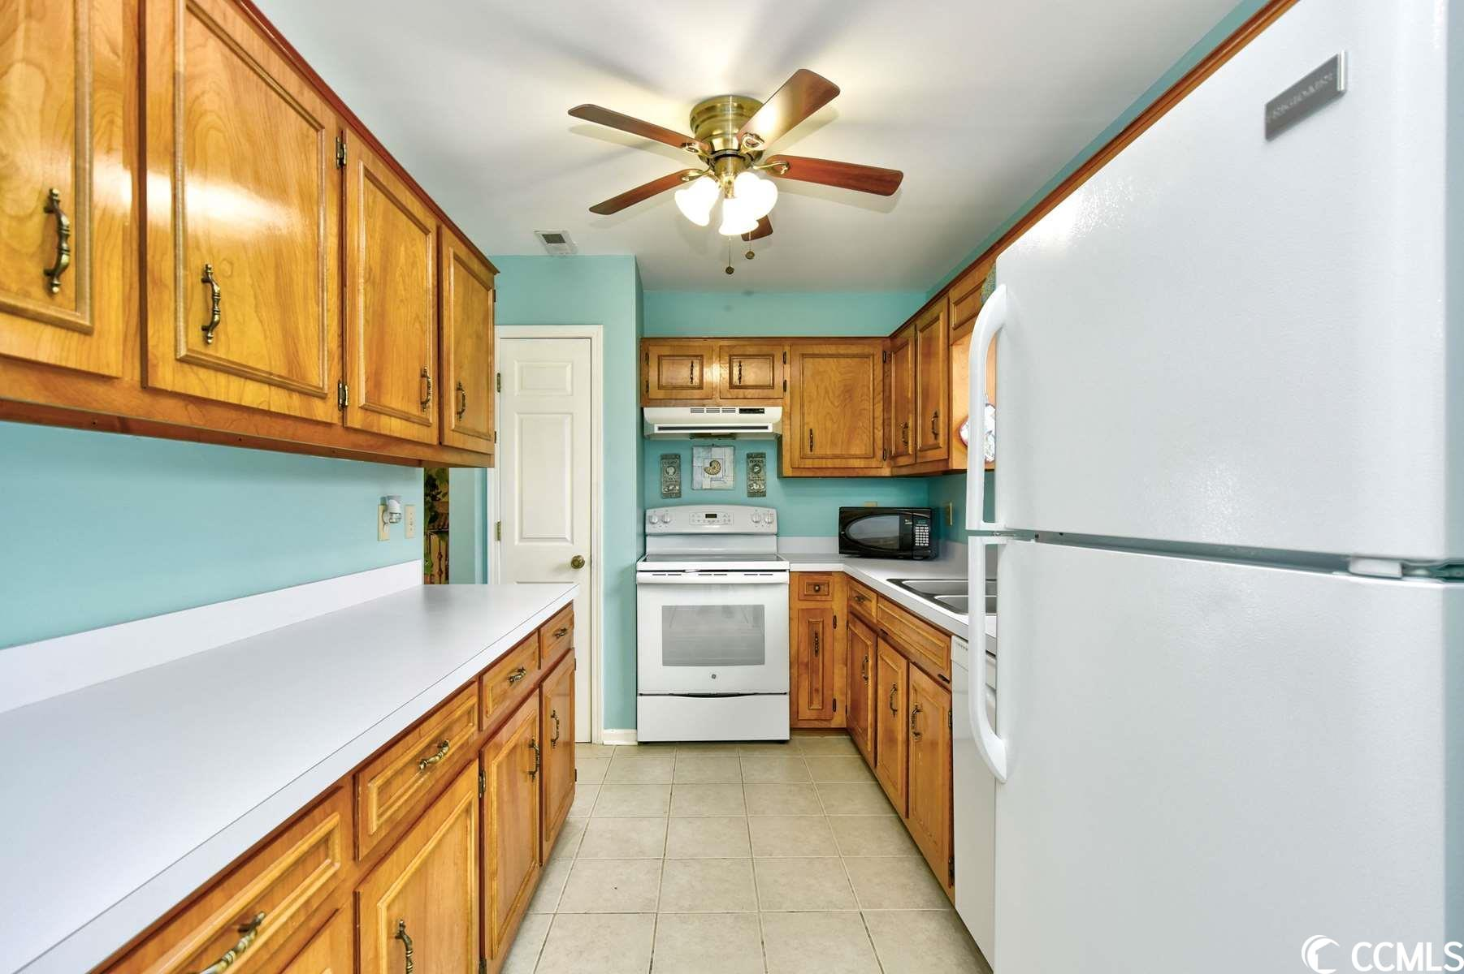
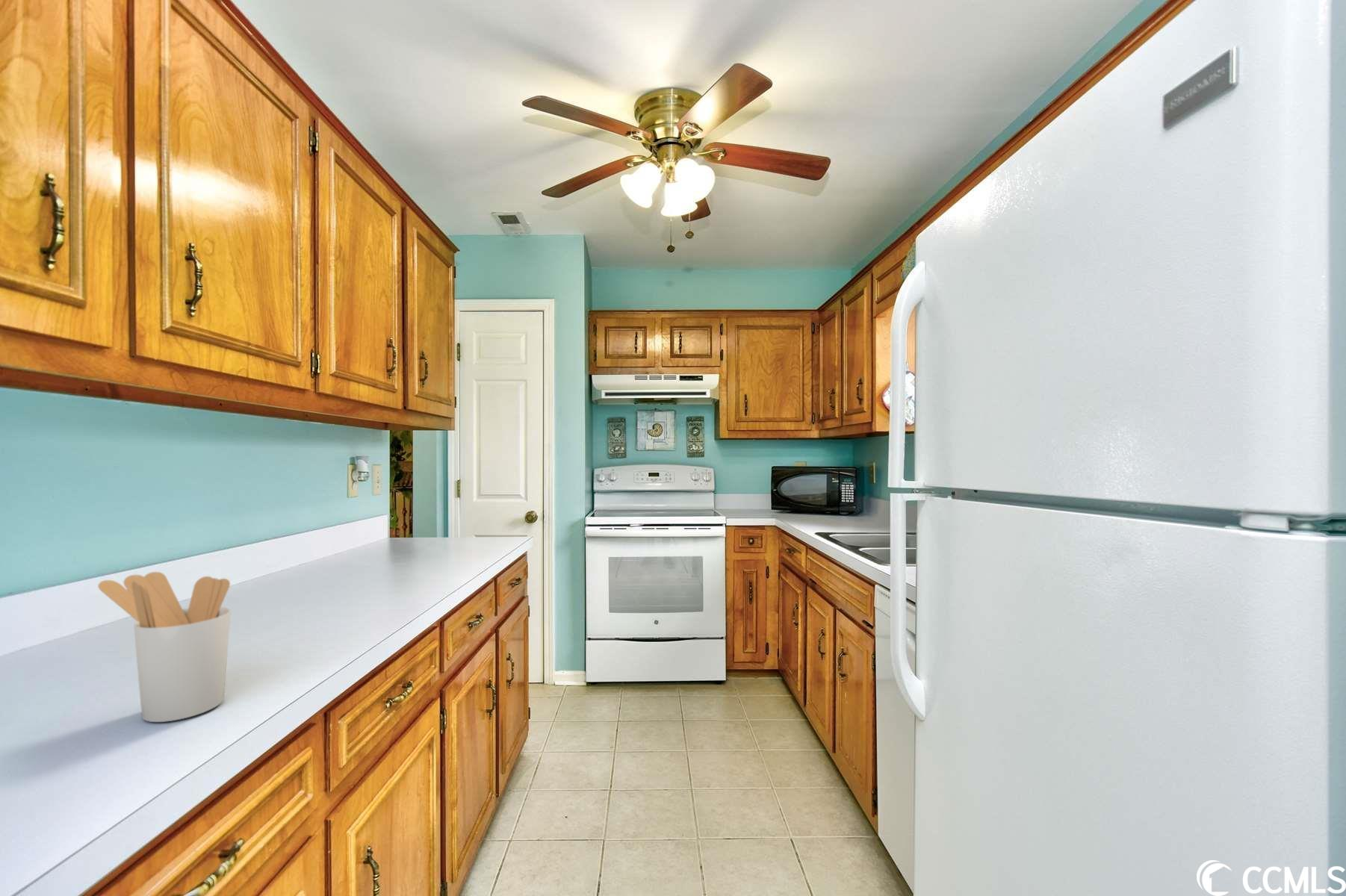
+ utensil holder [97,571,232,723]
